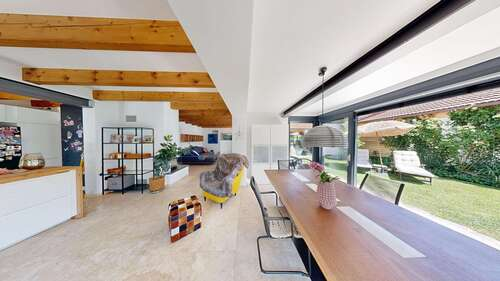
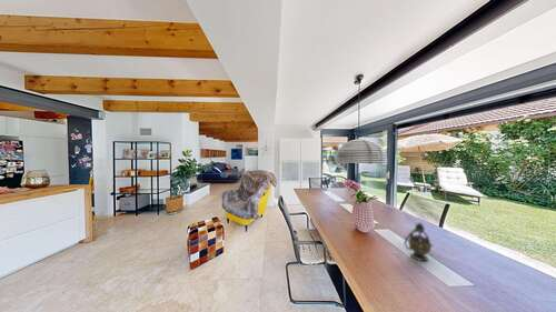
+ teapot [404,222,434,262]
